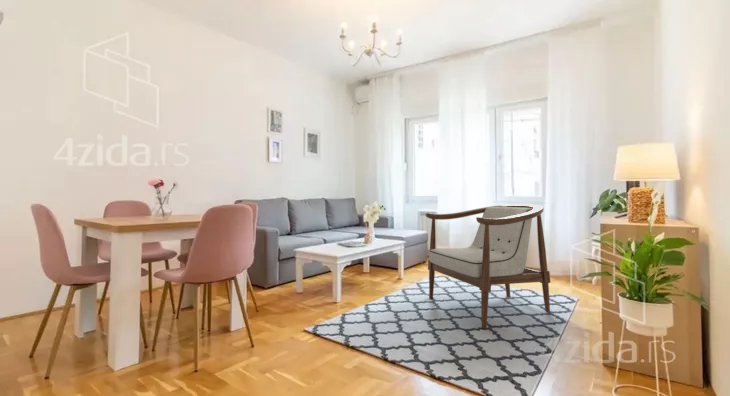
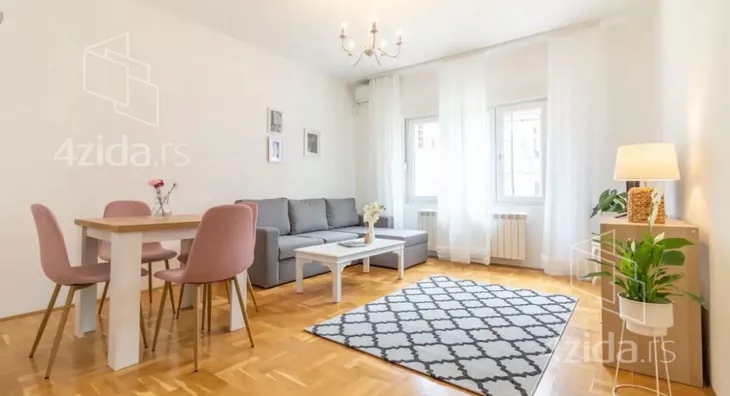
- armchair [424,203,552,330]
